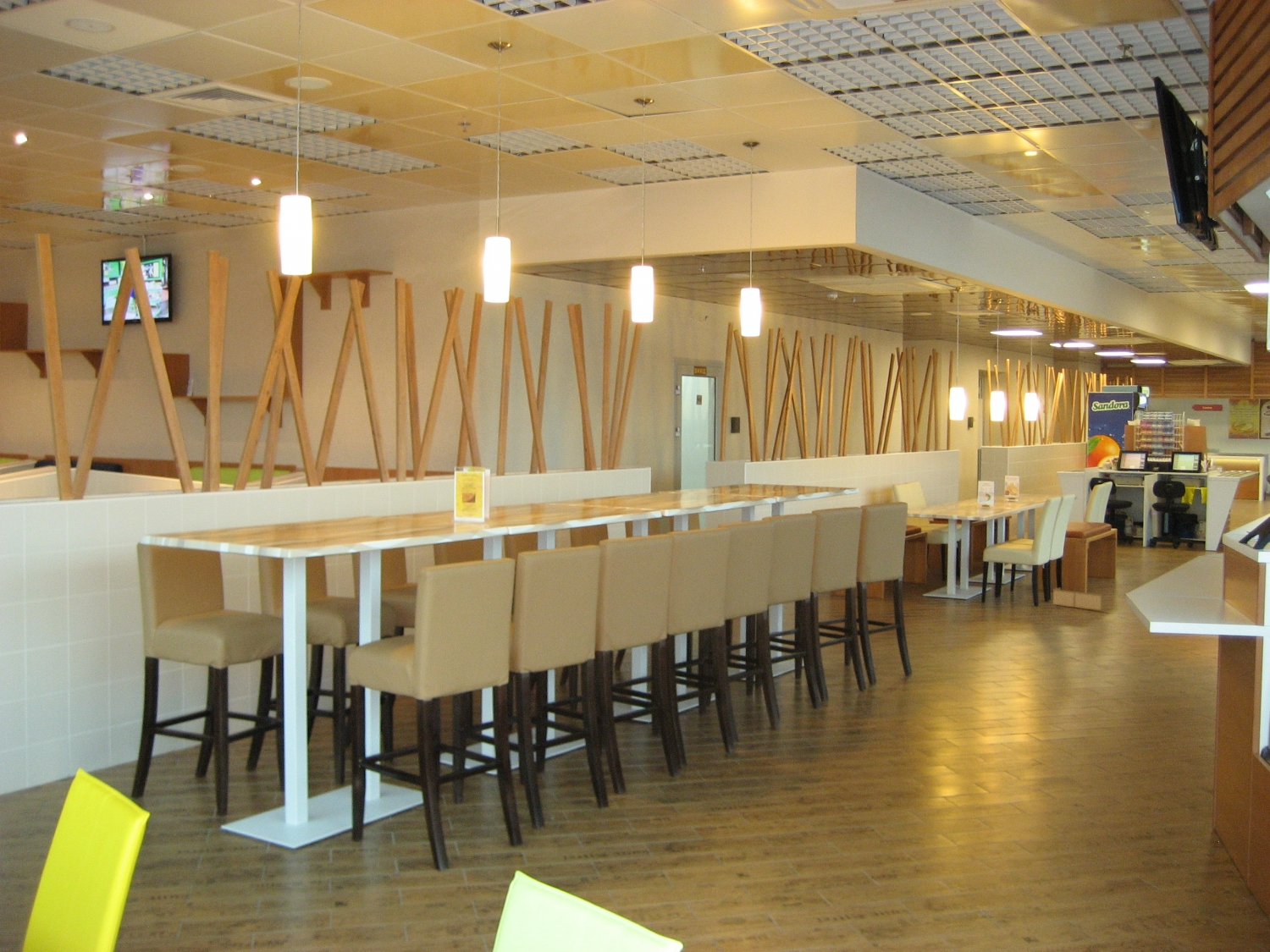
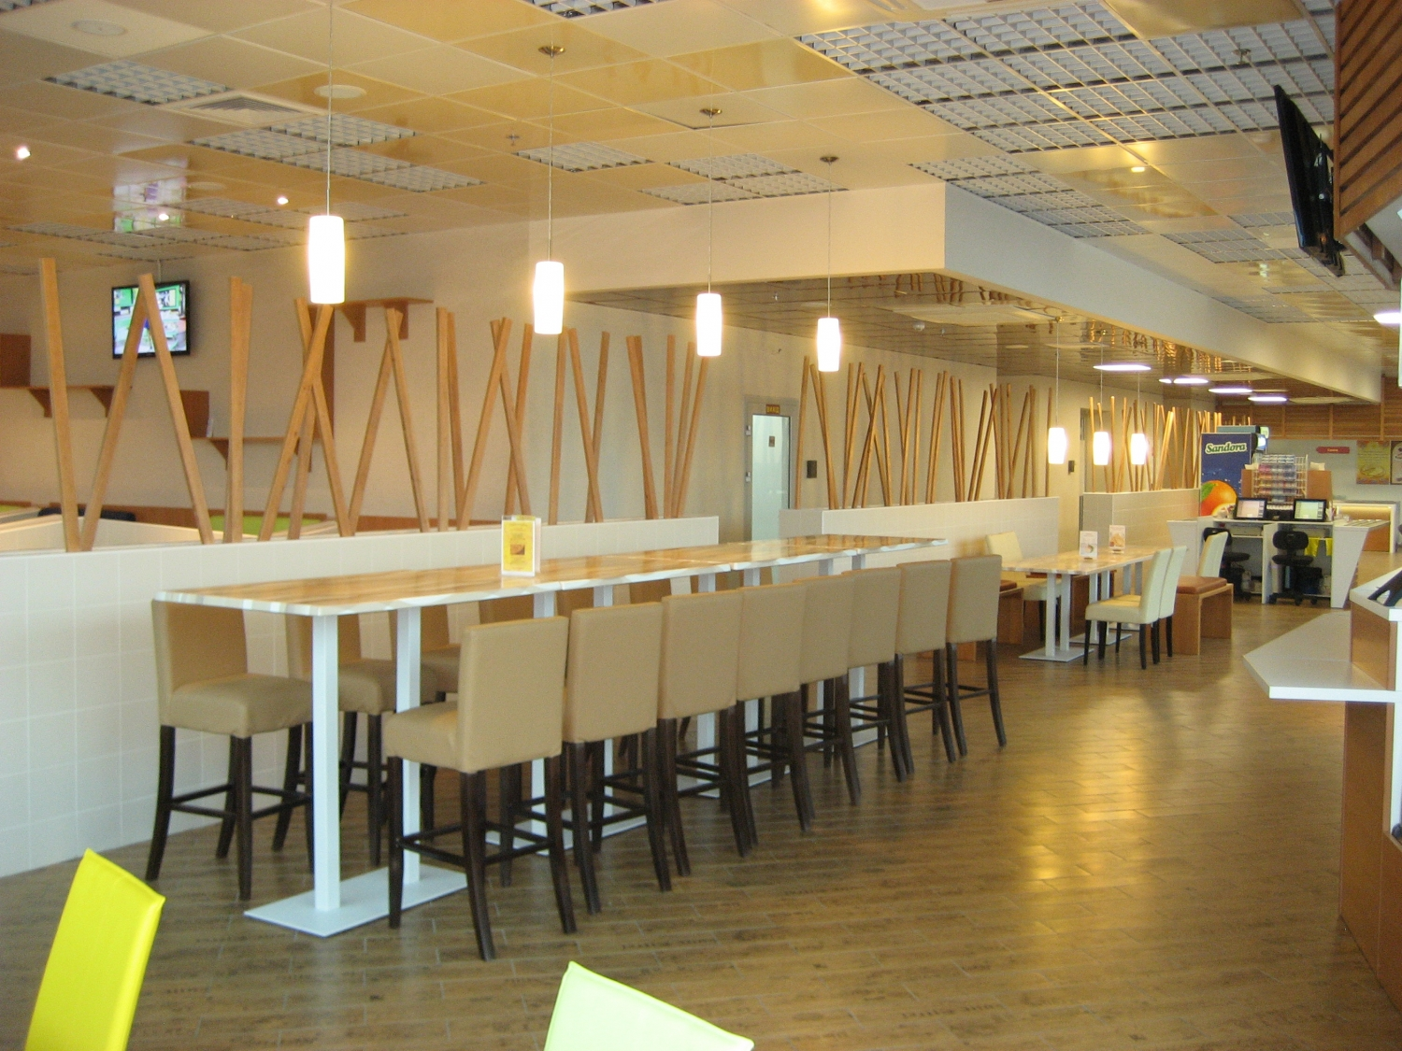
- cardboard box [1052,587,1103,611]
